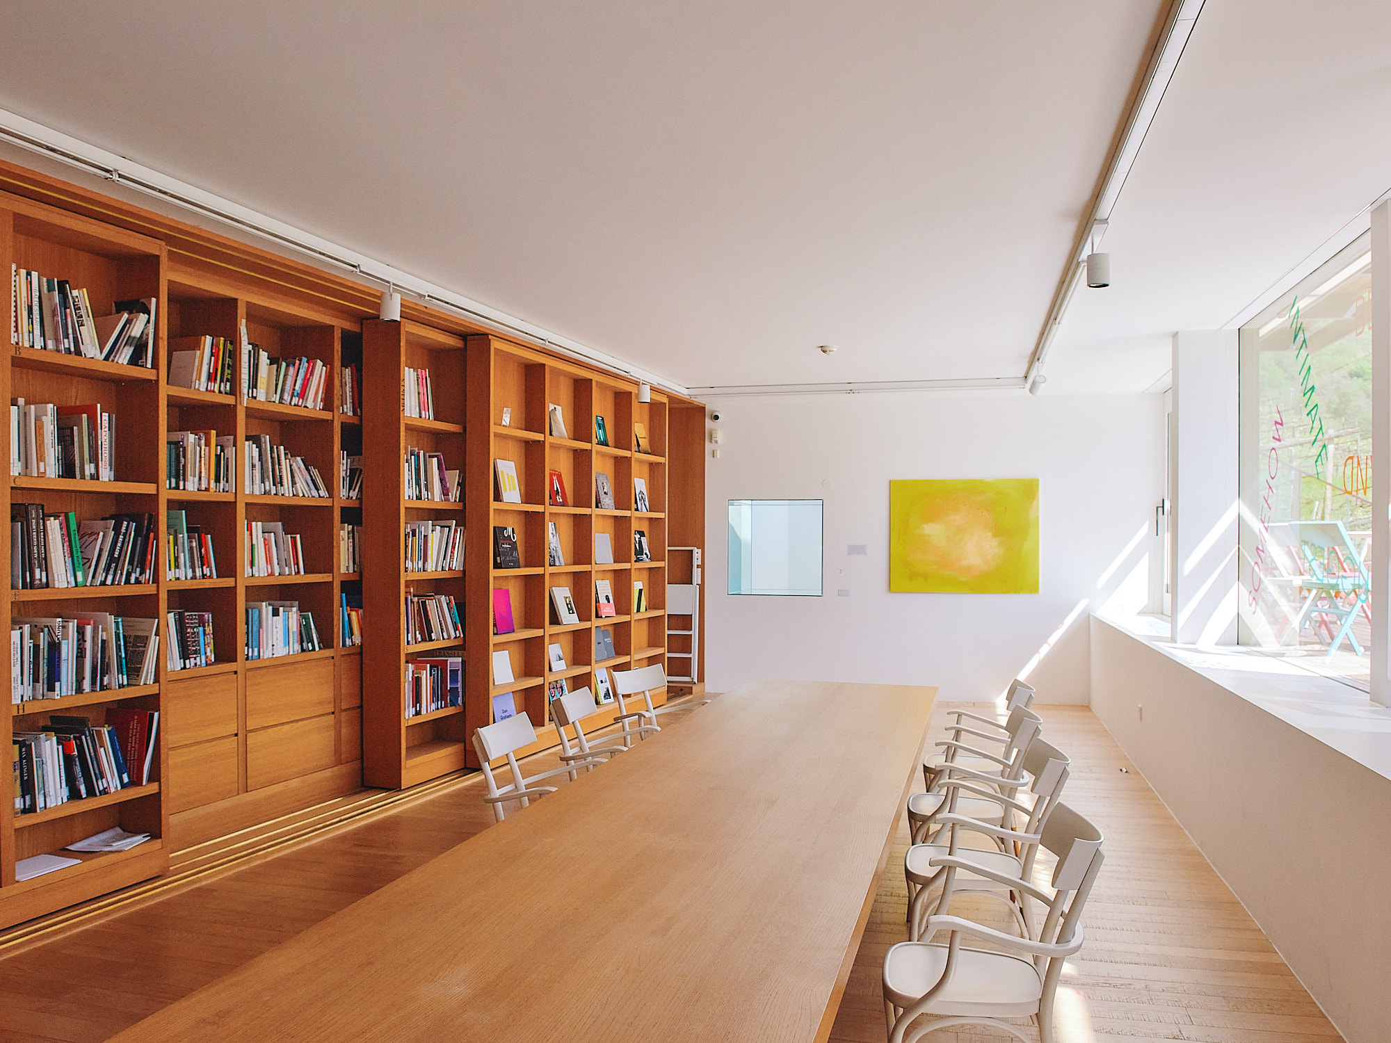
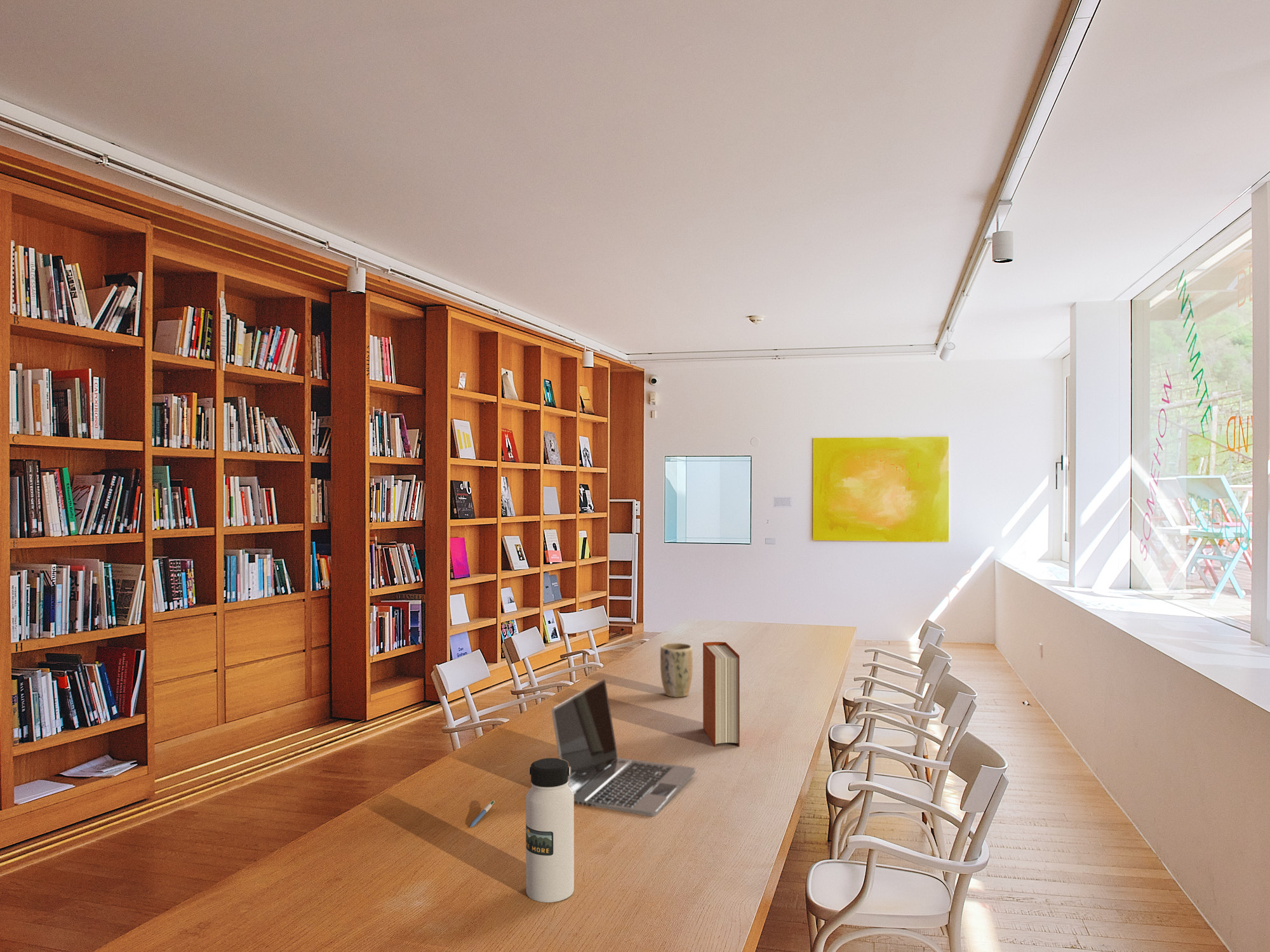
+ water bottle [525,757,575,903]
+ laptop [551,678,696,817]
+ pen [469,800,495,828]
+ book [702,641,740,748]
+ plant pot [660,642,693,698]
